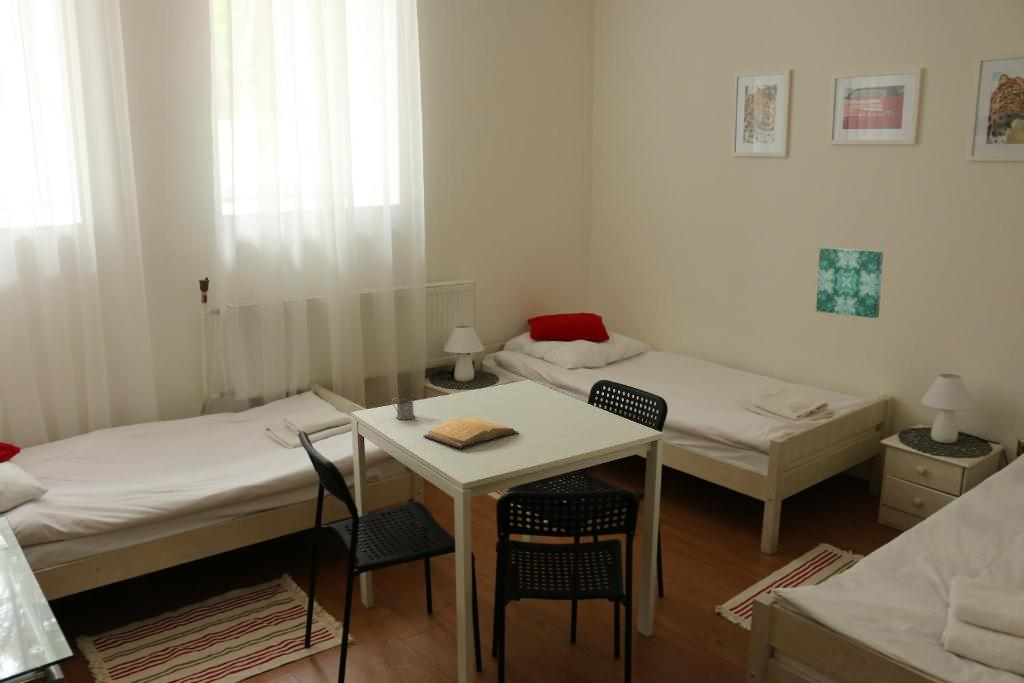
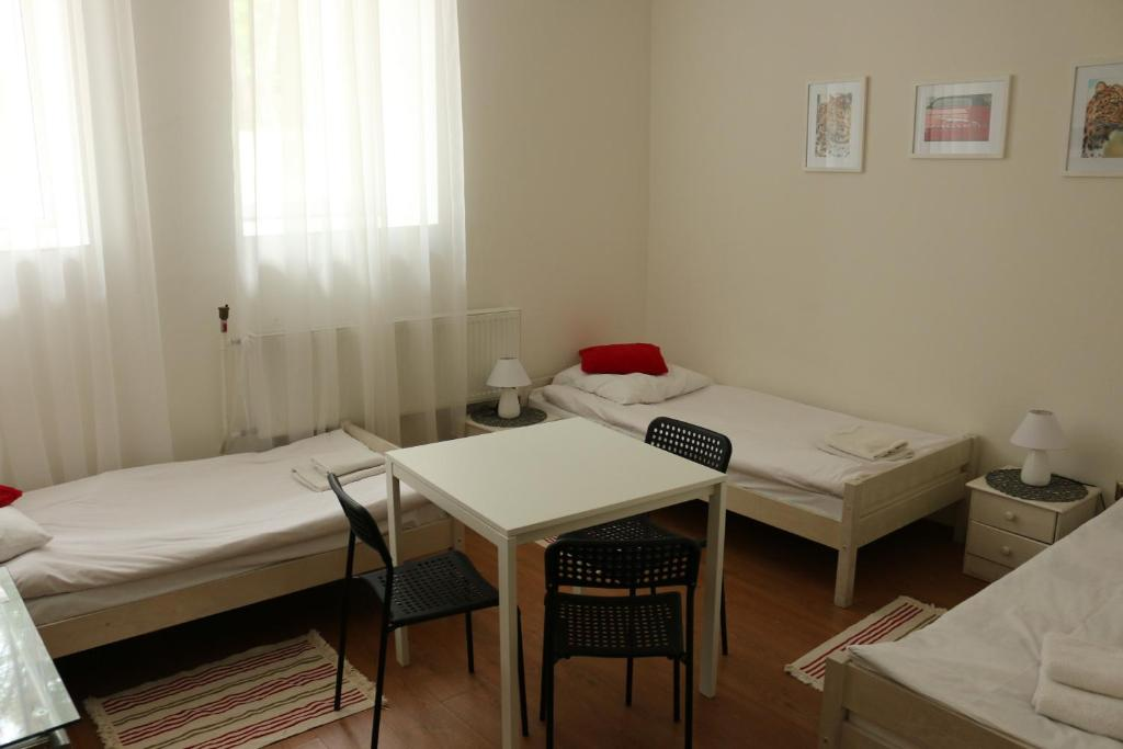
- tea glass holder [391,397,416,420]
- book [422,417,520,449]
- wall art [815,247,884,319]
